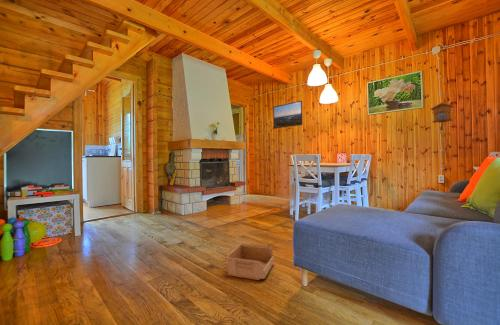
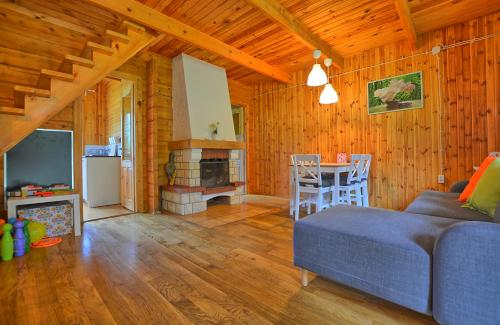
- storage bin [225,242,275,281]
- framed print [272,100,303,130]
- cuckoo clock [430,102,455,136]
